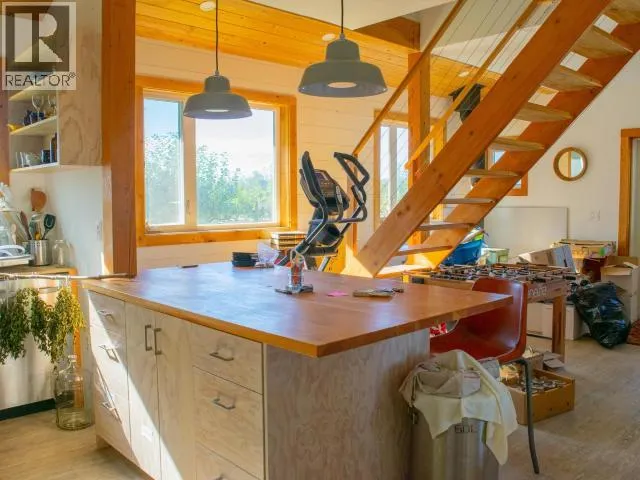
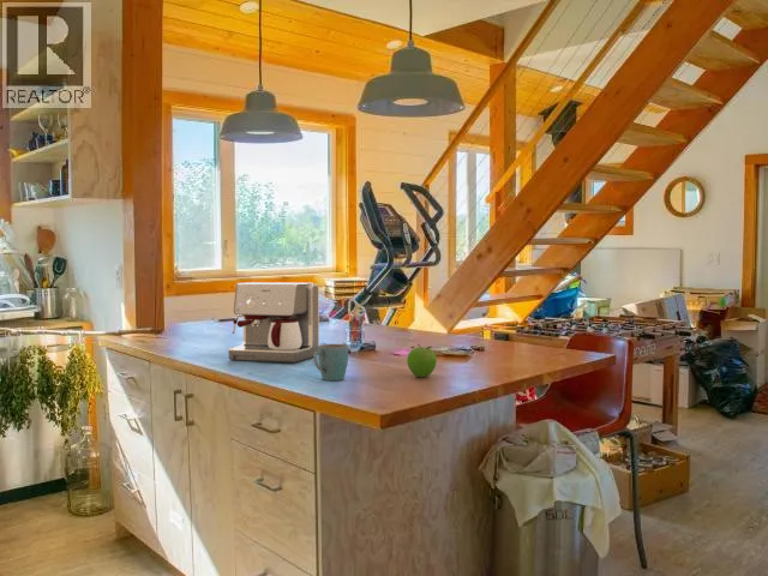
+ coffee maker [228,281,320,364]
+ fruit [406,343,438,378]
+ mug [312,343,349,382]
